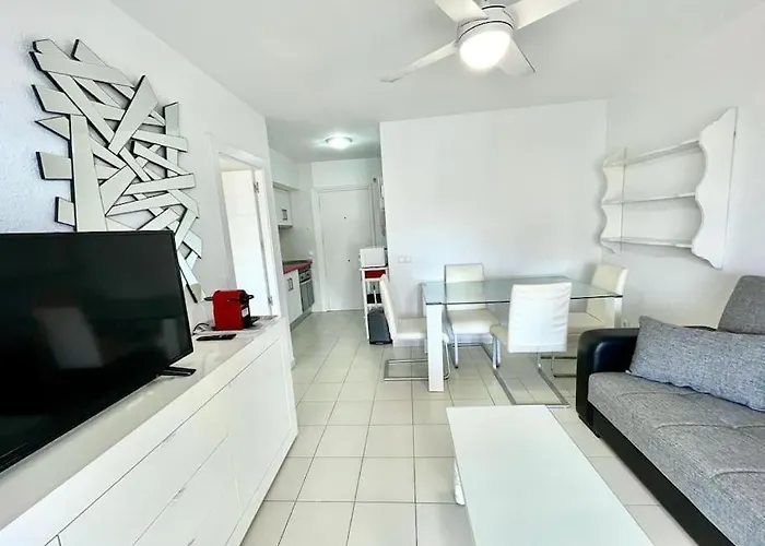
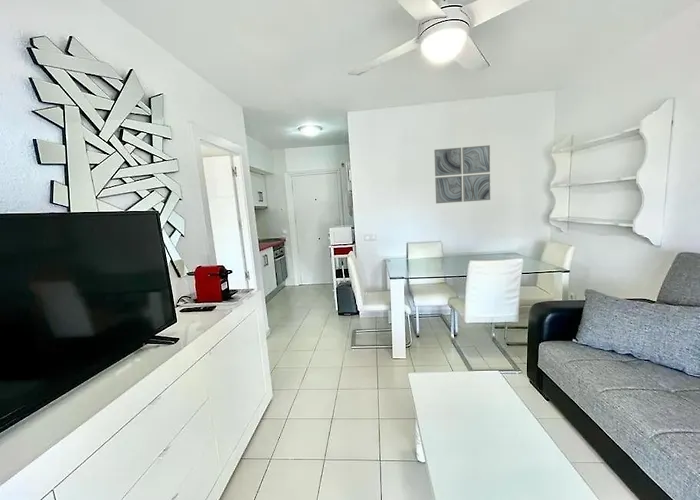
+ wall art [433,144,492,204]
